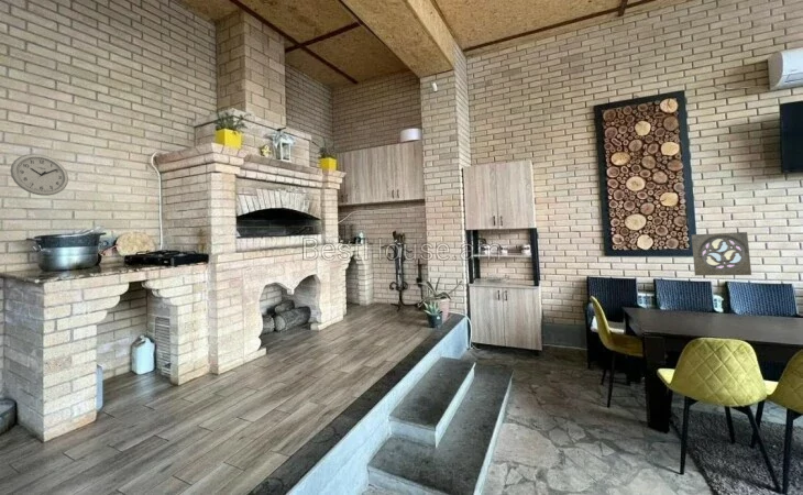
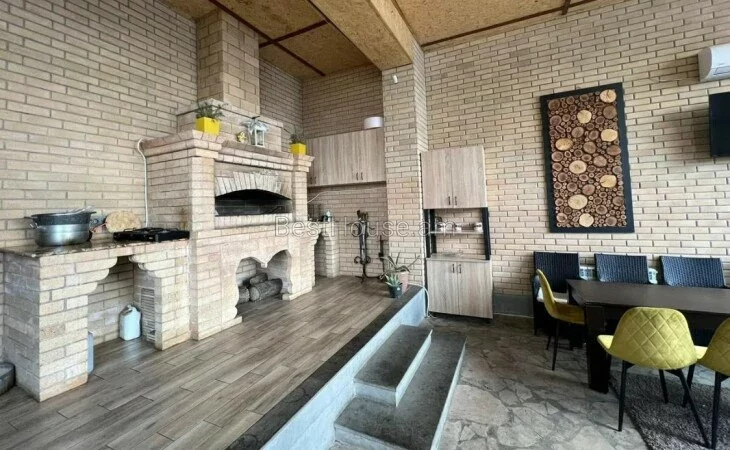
- wall clock [9,153,69,197]
- wall ornament [691,231,752,277]
